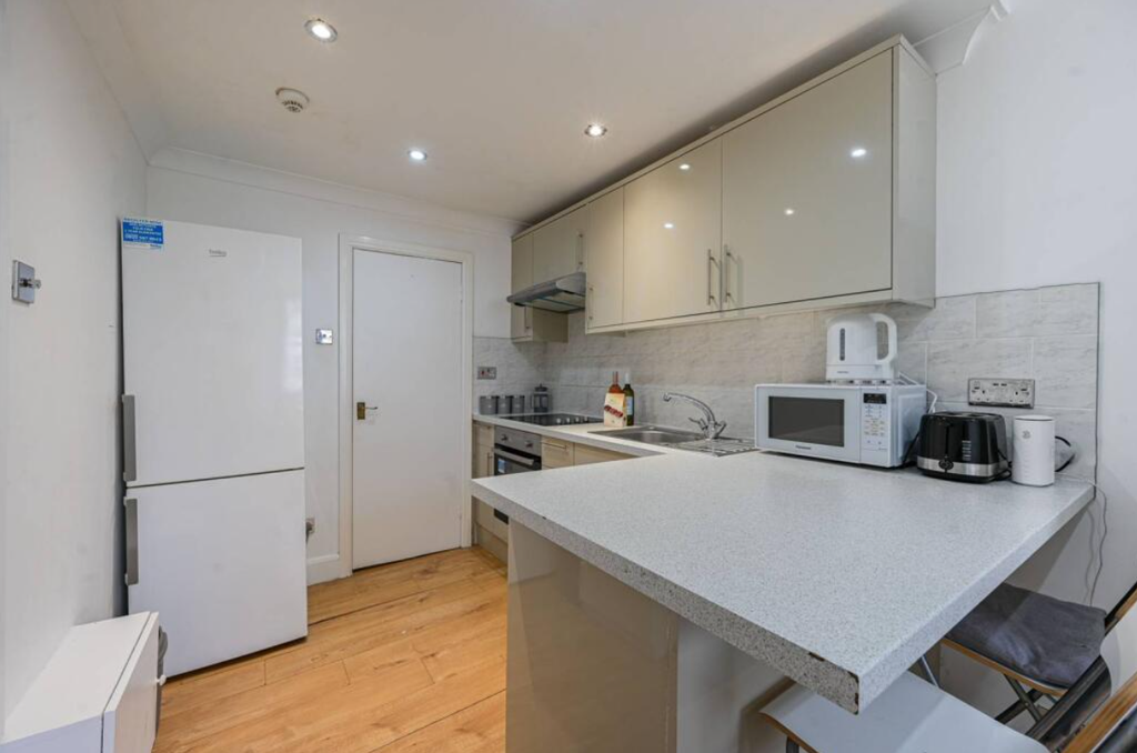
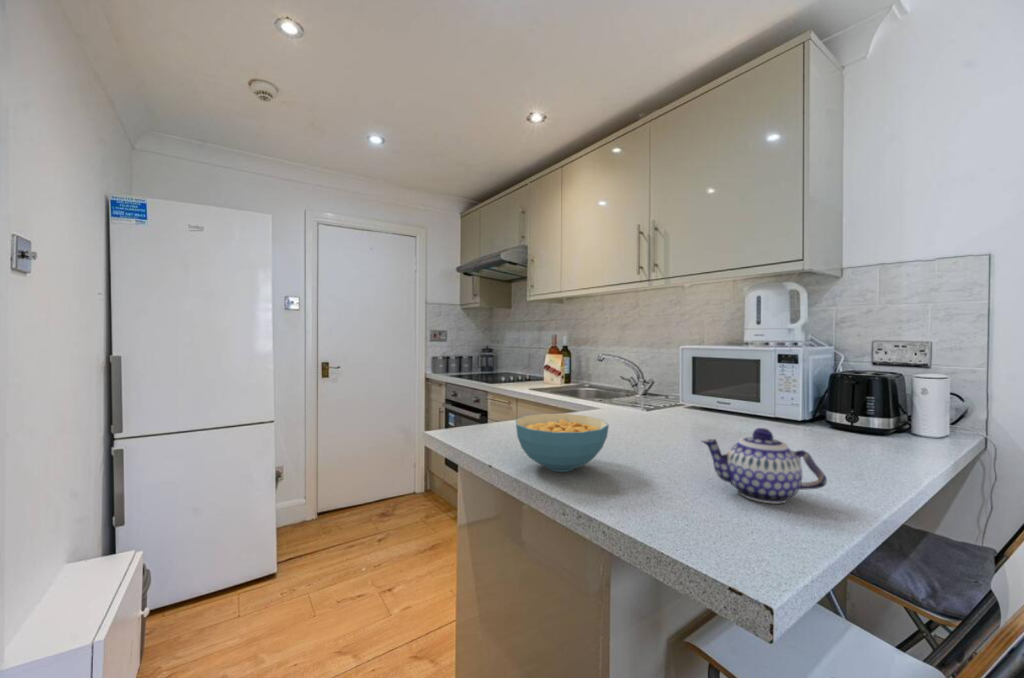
+ teapot [699,427,828,505]
+ cereal bowl [514,413,610,473]
